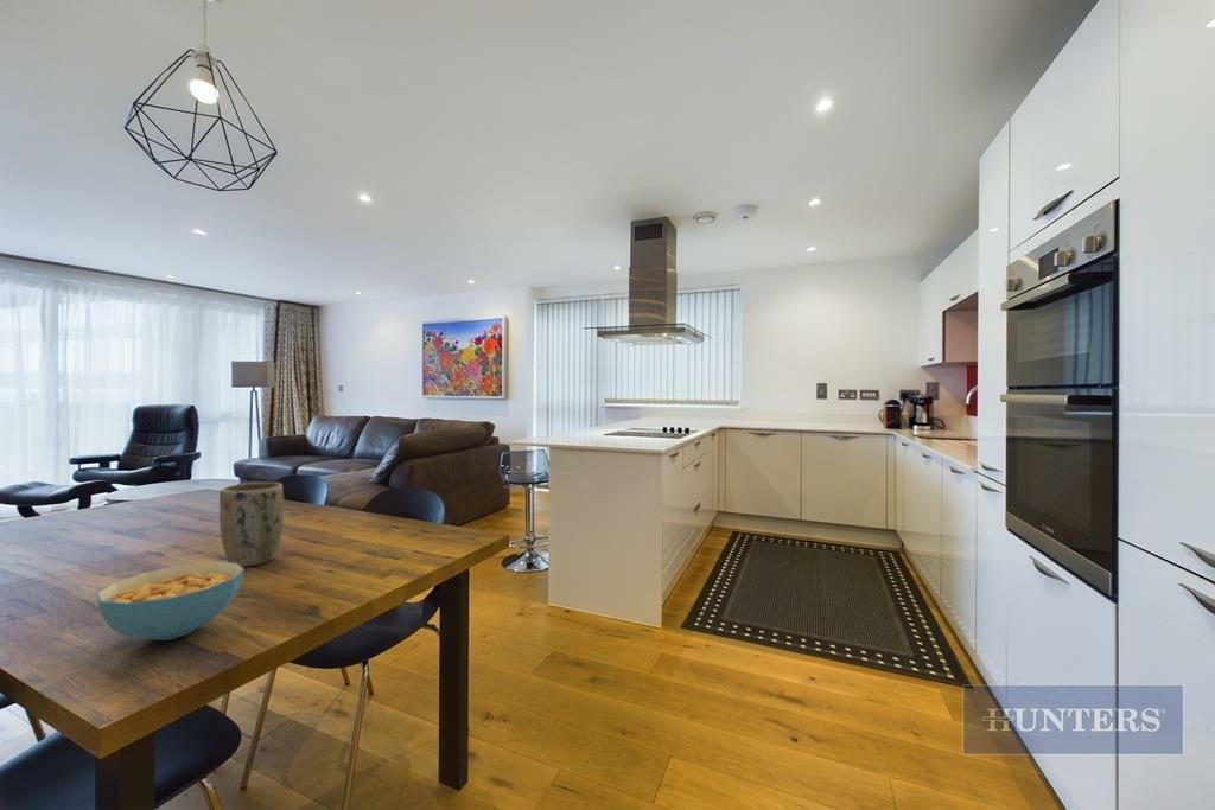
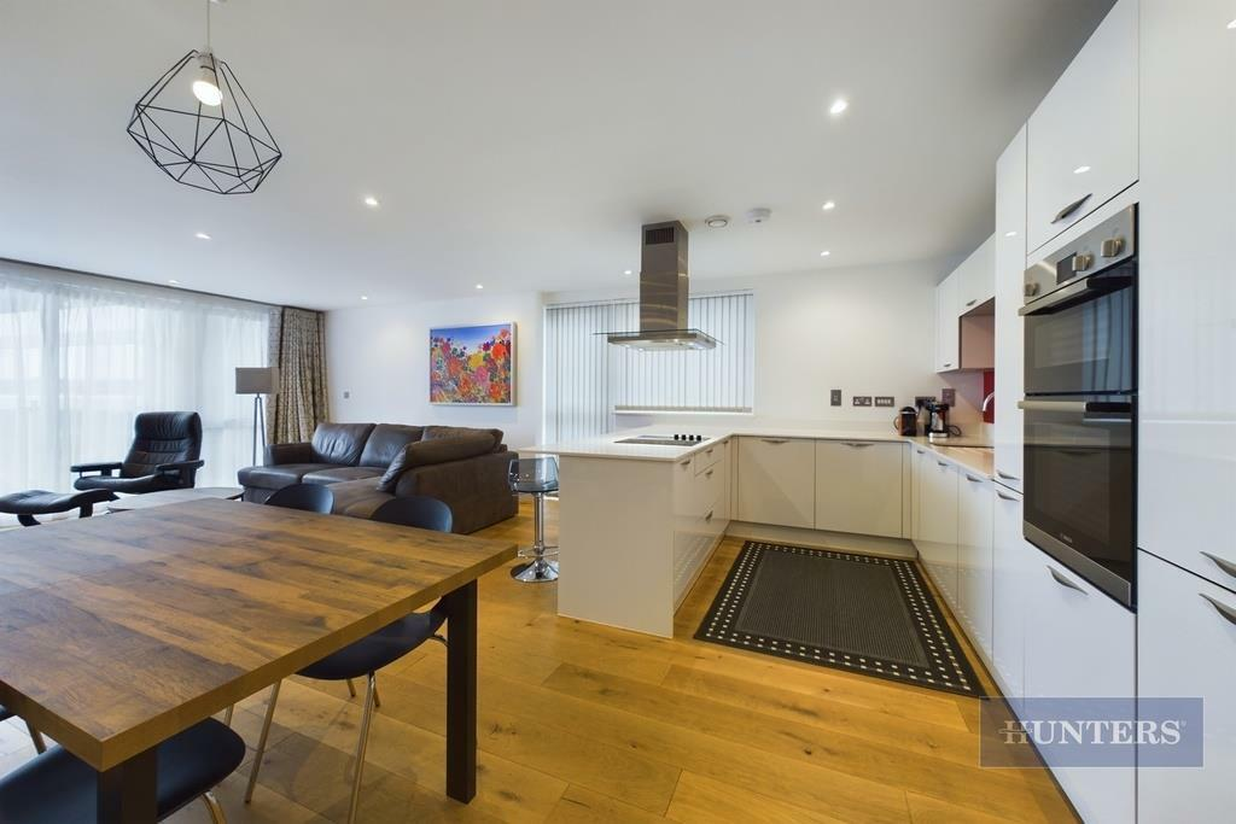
- cereal bowl [95,561,246,642]
- plant pot [218,481,285,568]
